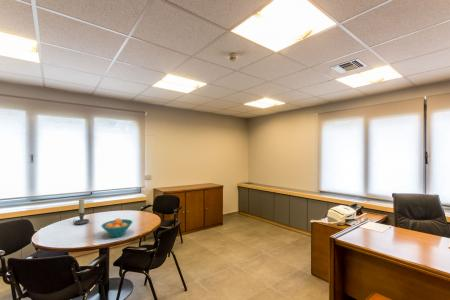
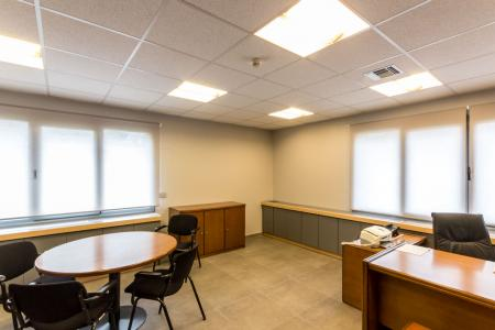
- candle holder [72,198,90,226]
- fruit bowl [100,217,134,238]
